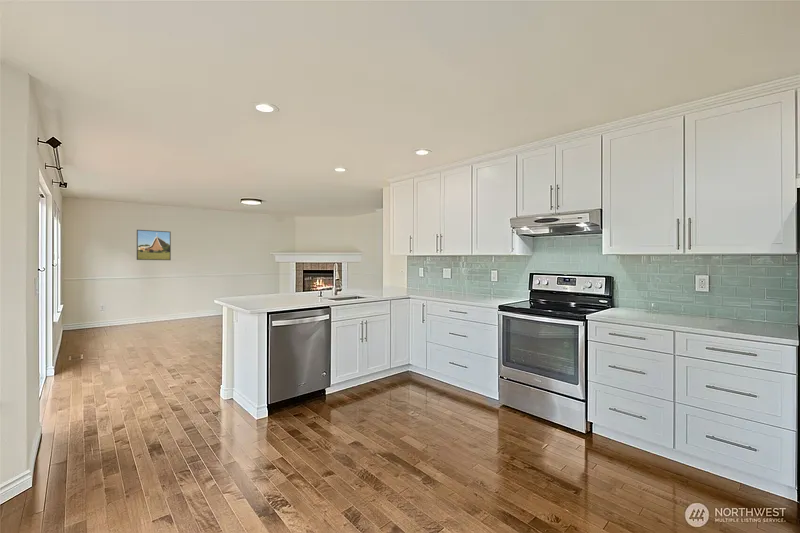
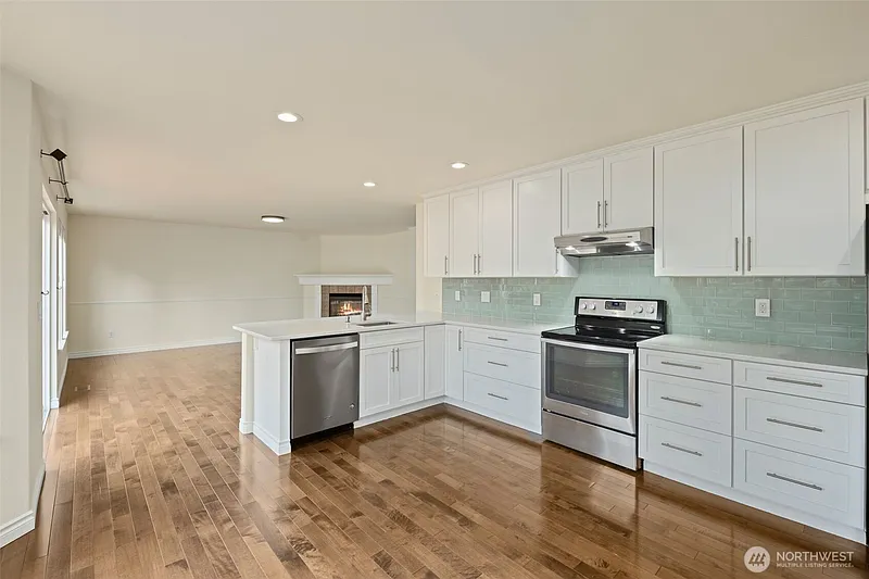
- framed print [136,229,172,261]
